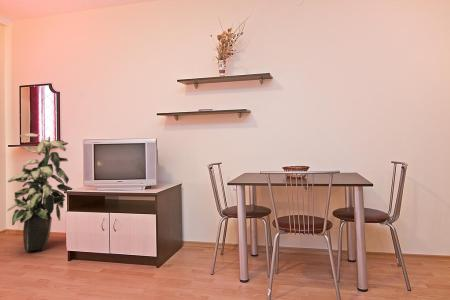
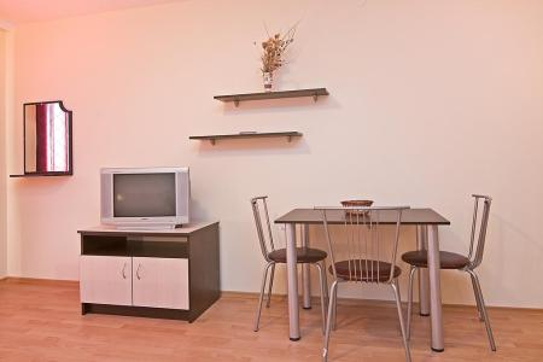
- indoor plant [6,132,74,252]
